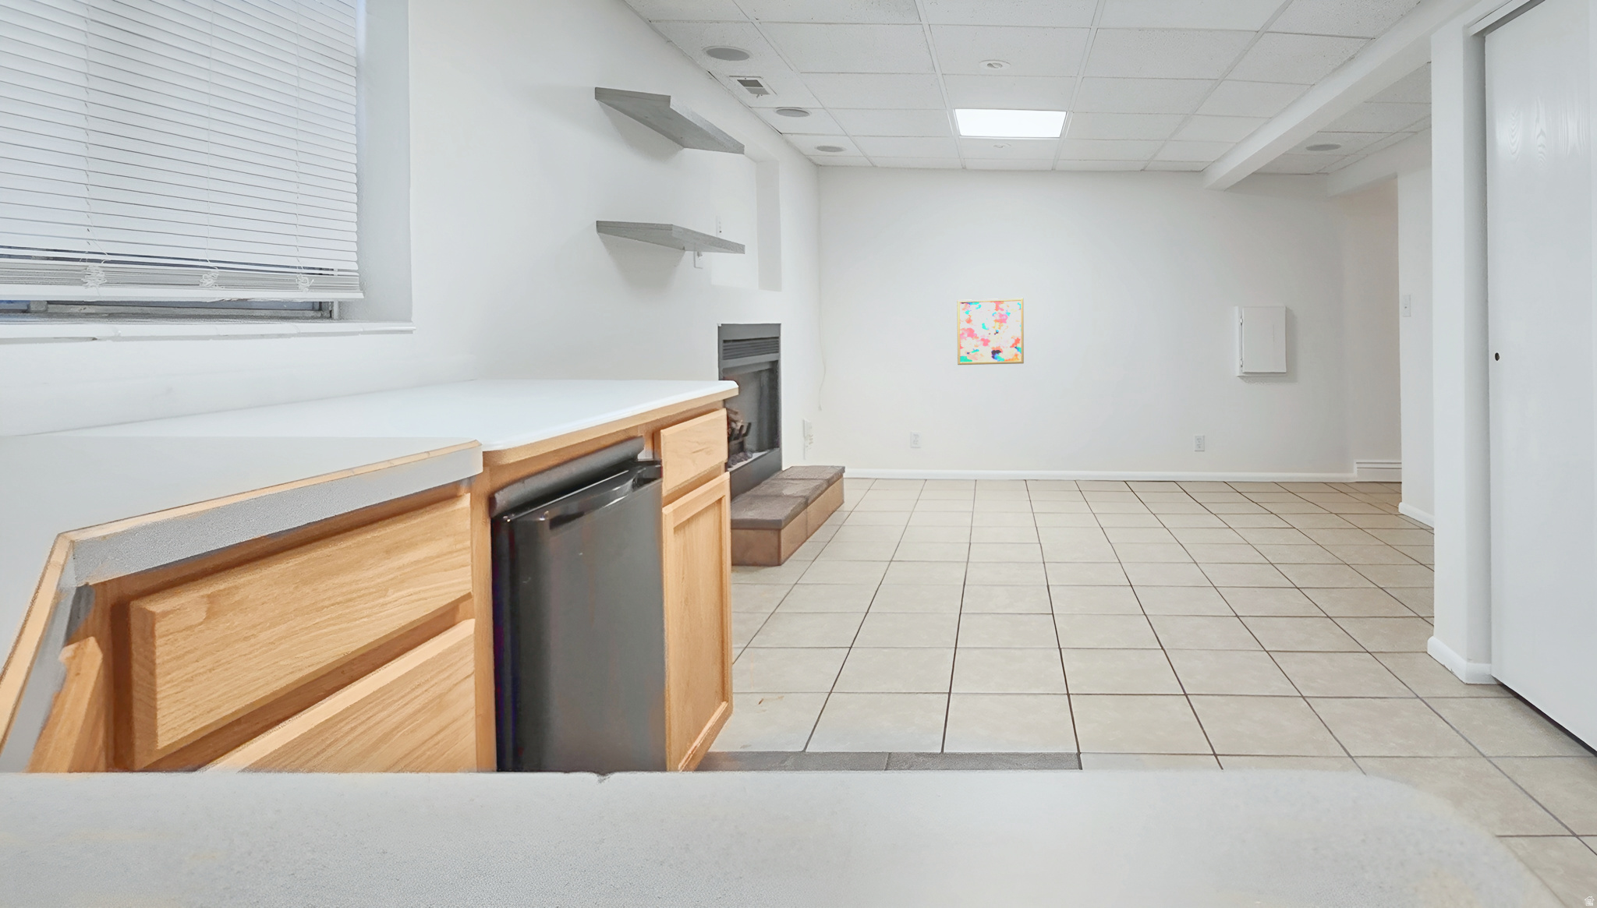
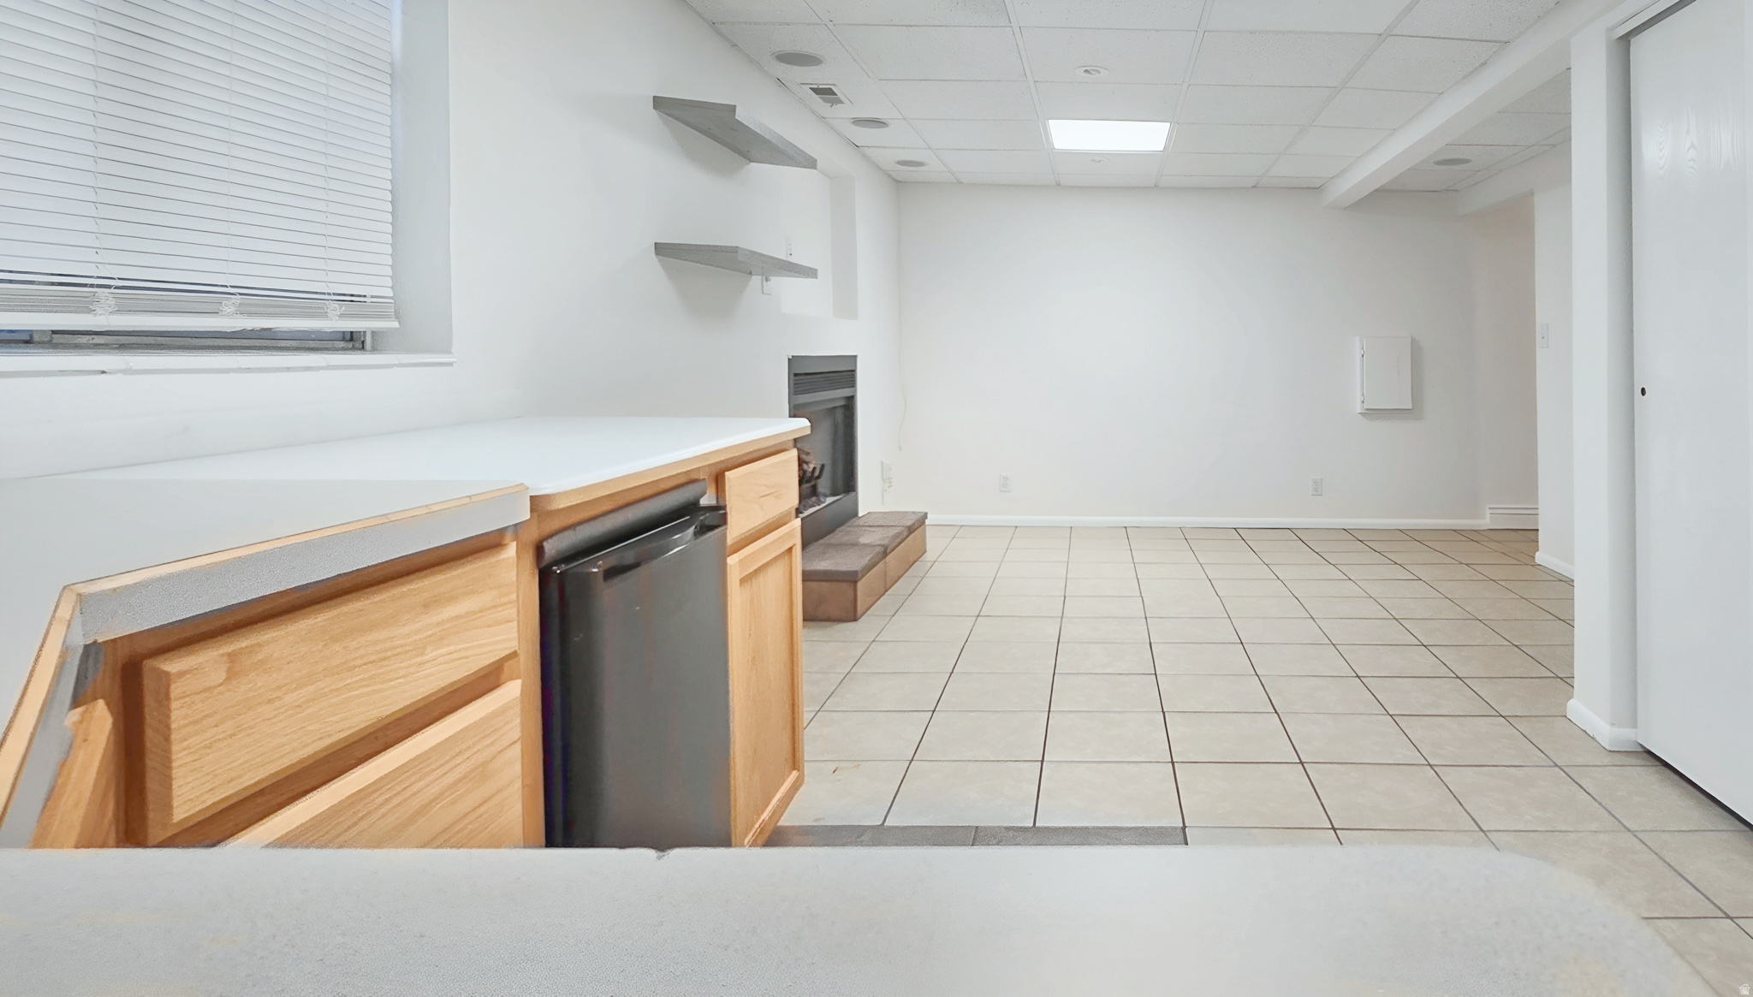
- wall art [956,297,1024,365]
